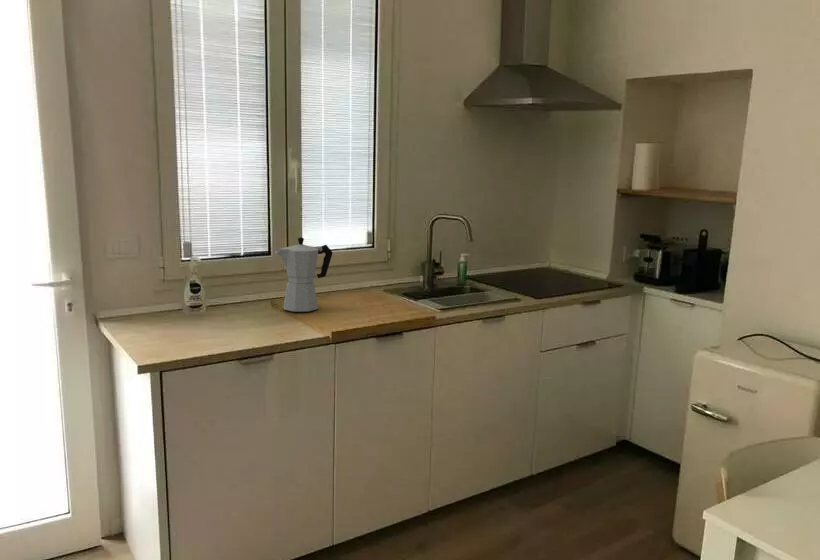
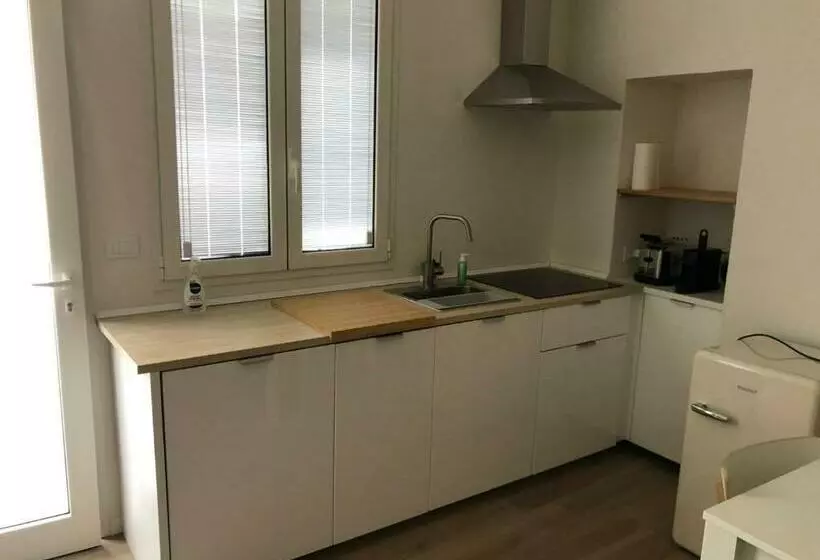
- moka pot [274,236,333,313]
